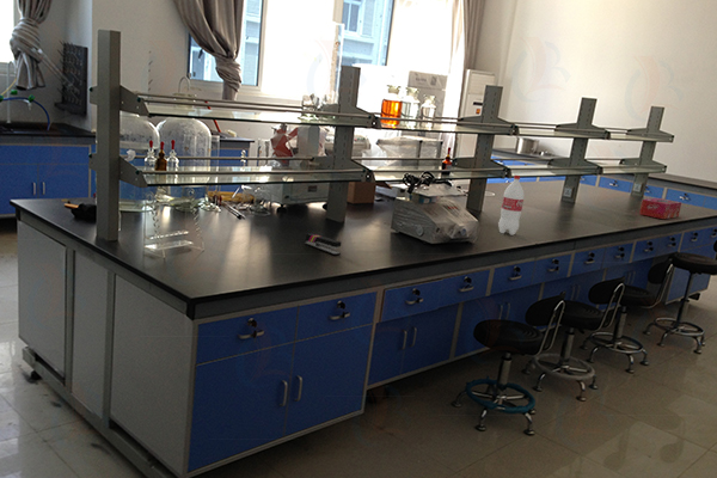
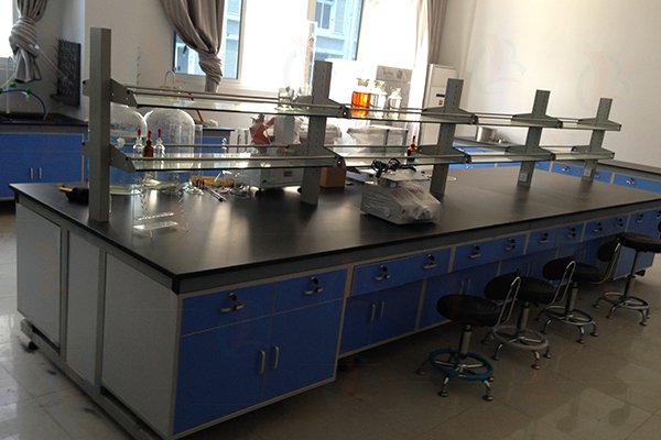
- tissue box [638,197,682,220]
- bottle [497,174,526,237]
- stapler [304,232,343,257]
